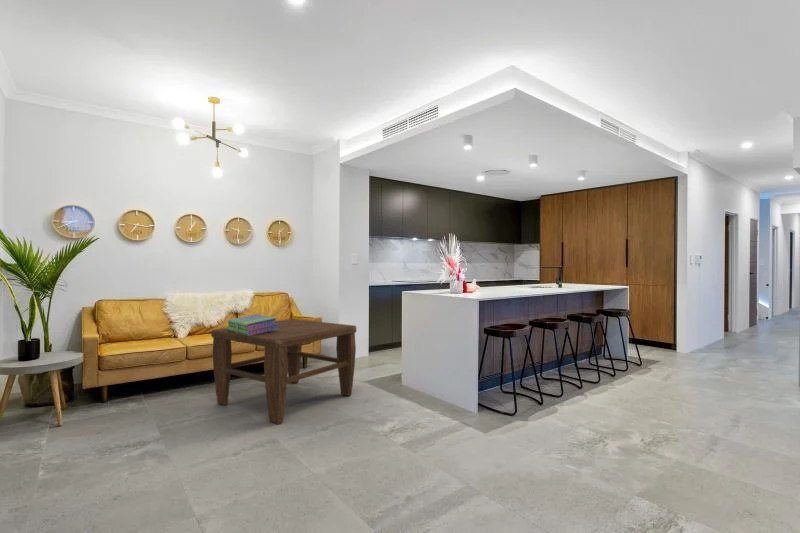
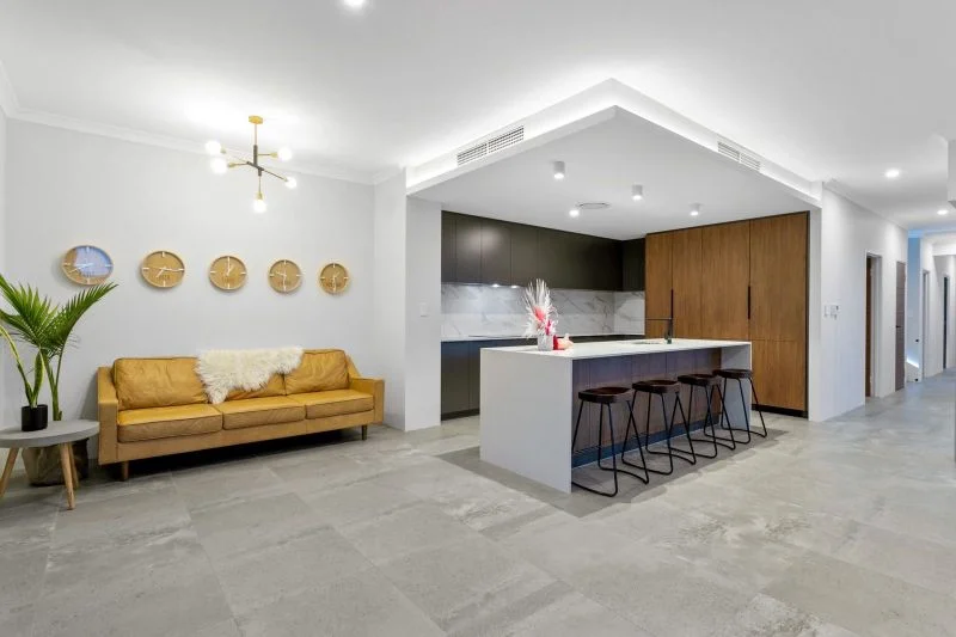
- stack of books [226,313,279,336]
- coffee table [210,318,357,425]
